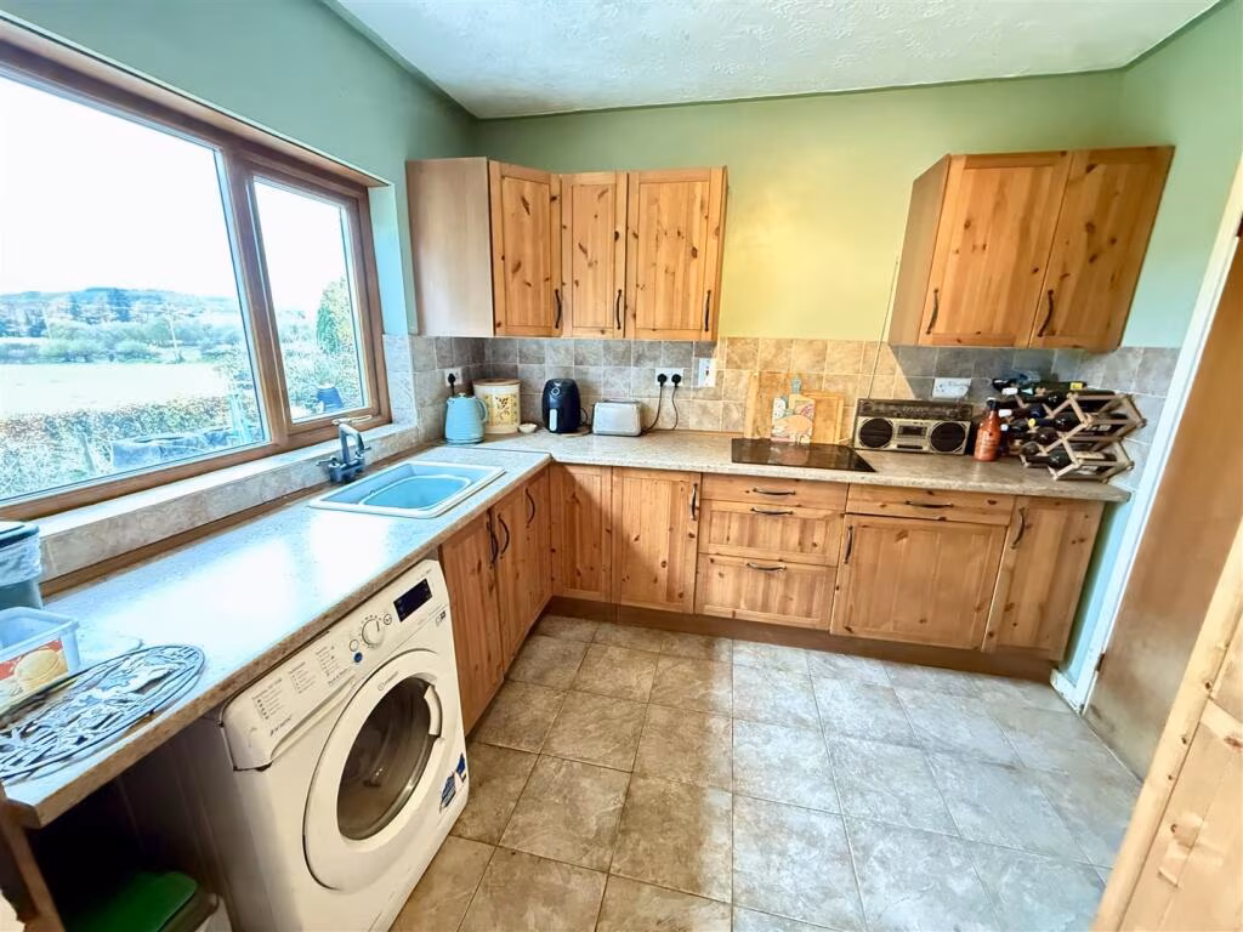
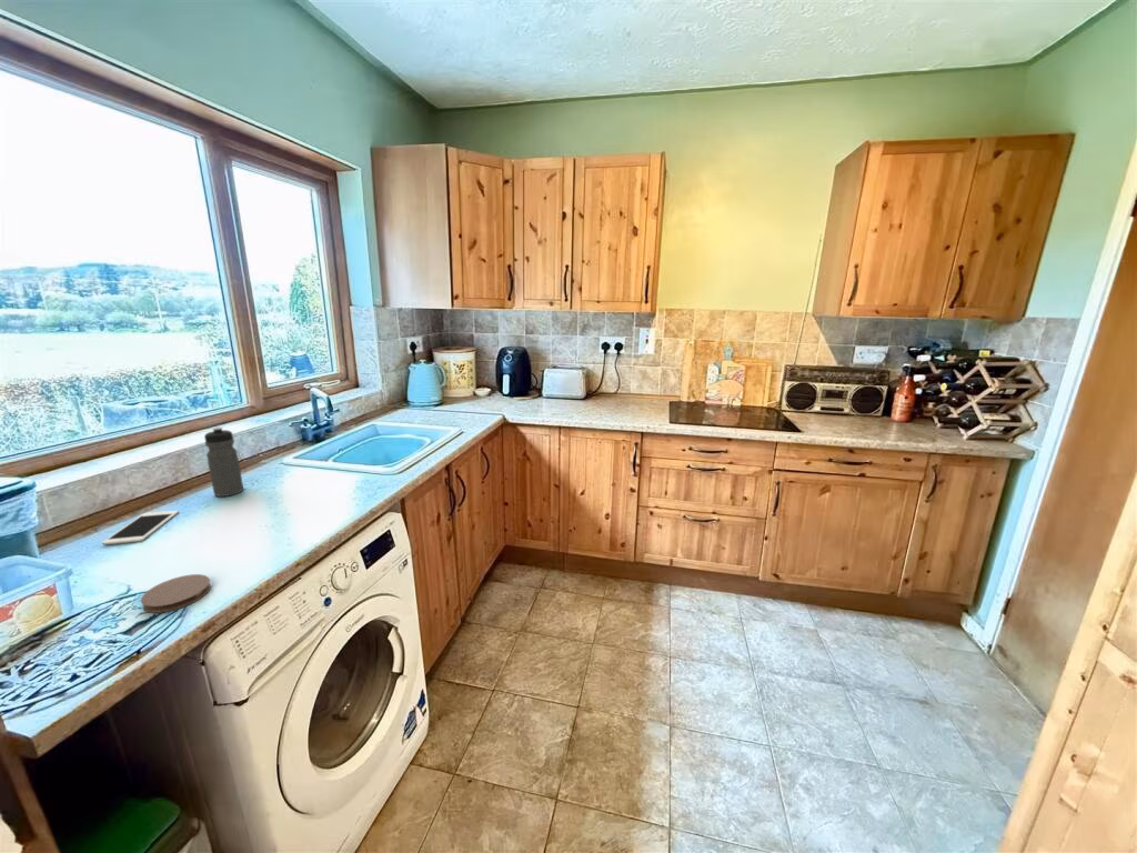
+ coaster [140,573,212,614]
+ water bottle [203,426,244,498]
+ cell phone [101,510,180,545]
